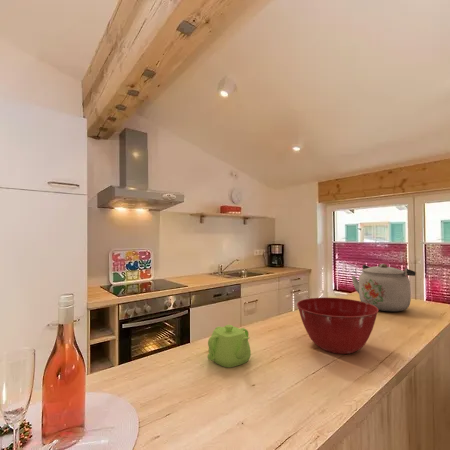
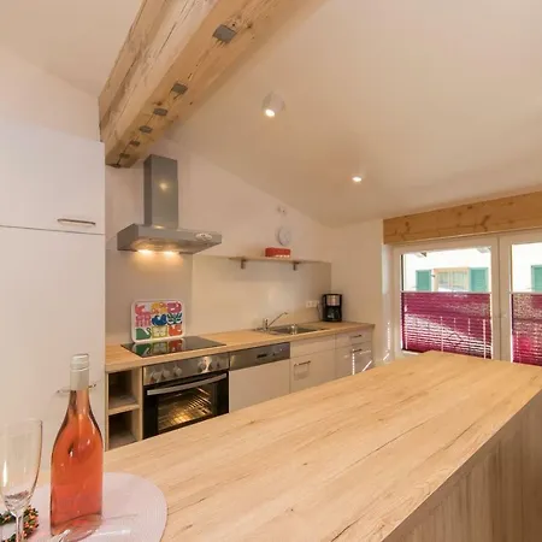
- mixing bowl [296,297,379,355]
- teapot [207,324,252,369]
- kettle [350,263,417,312]
